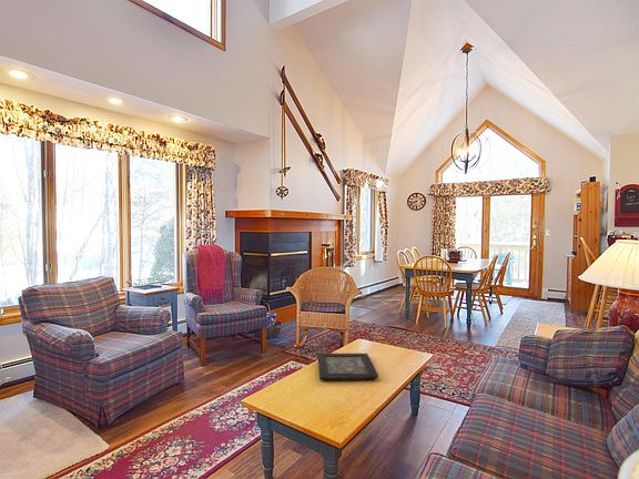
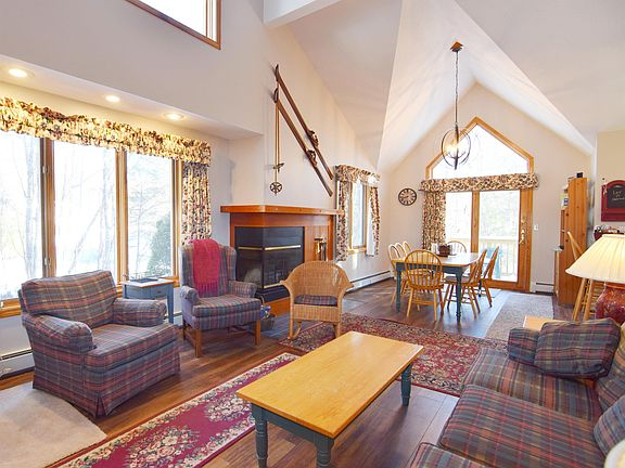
- decorative tray [316,353,379,381]
